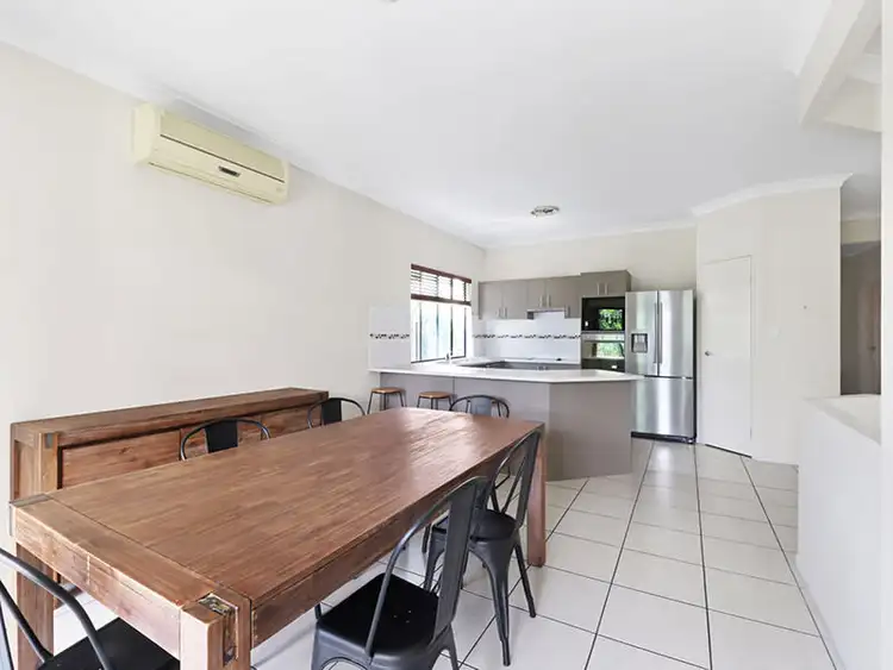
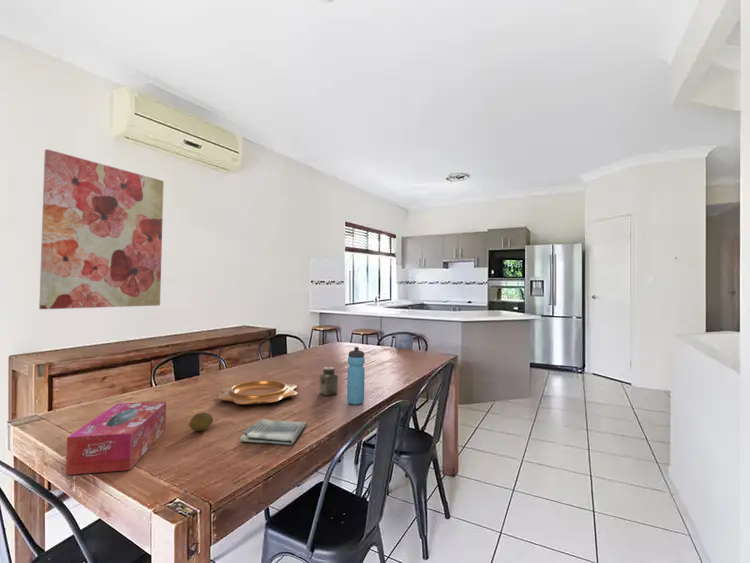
+ salt shaker [319,366,339,397]
+ fruit [188,412,214,432]
+ decorative bowl [217,379,298,406]
+ tissue box [65,401,167,476]
+ wall art [38,148,165,310]
+ water bottle [346,346,366,406]
+ dish towel [239,418,307,446]
